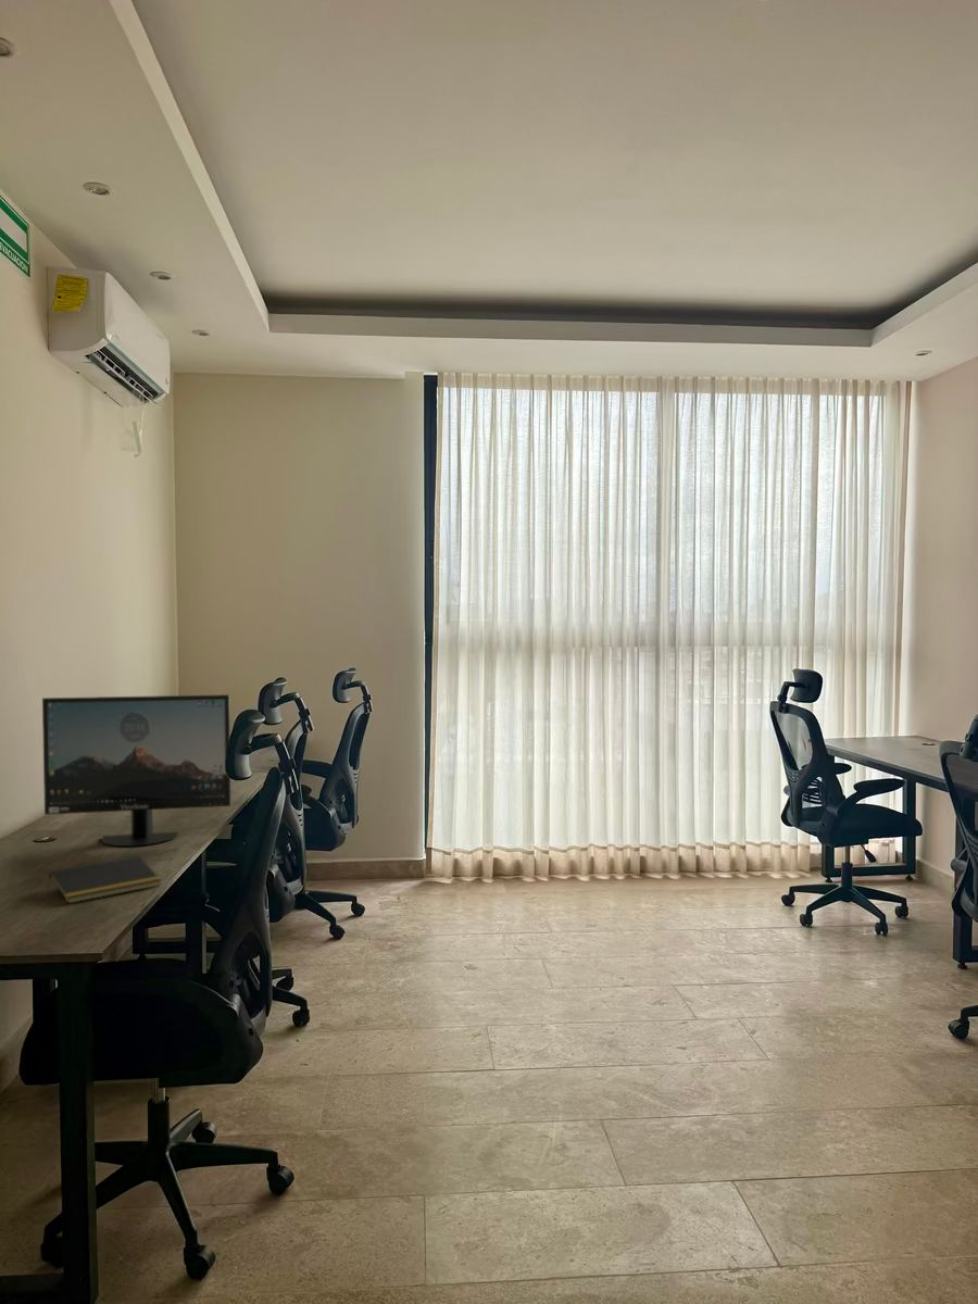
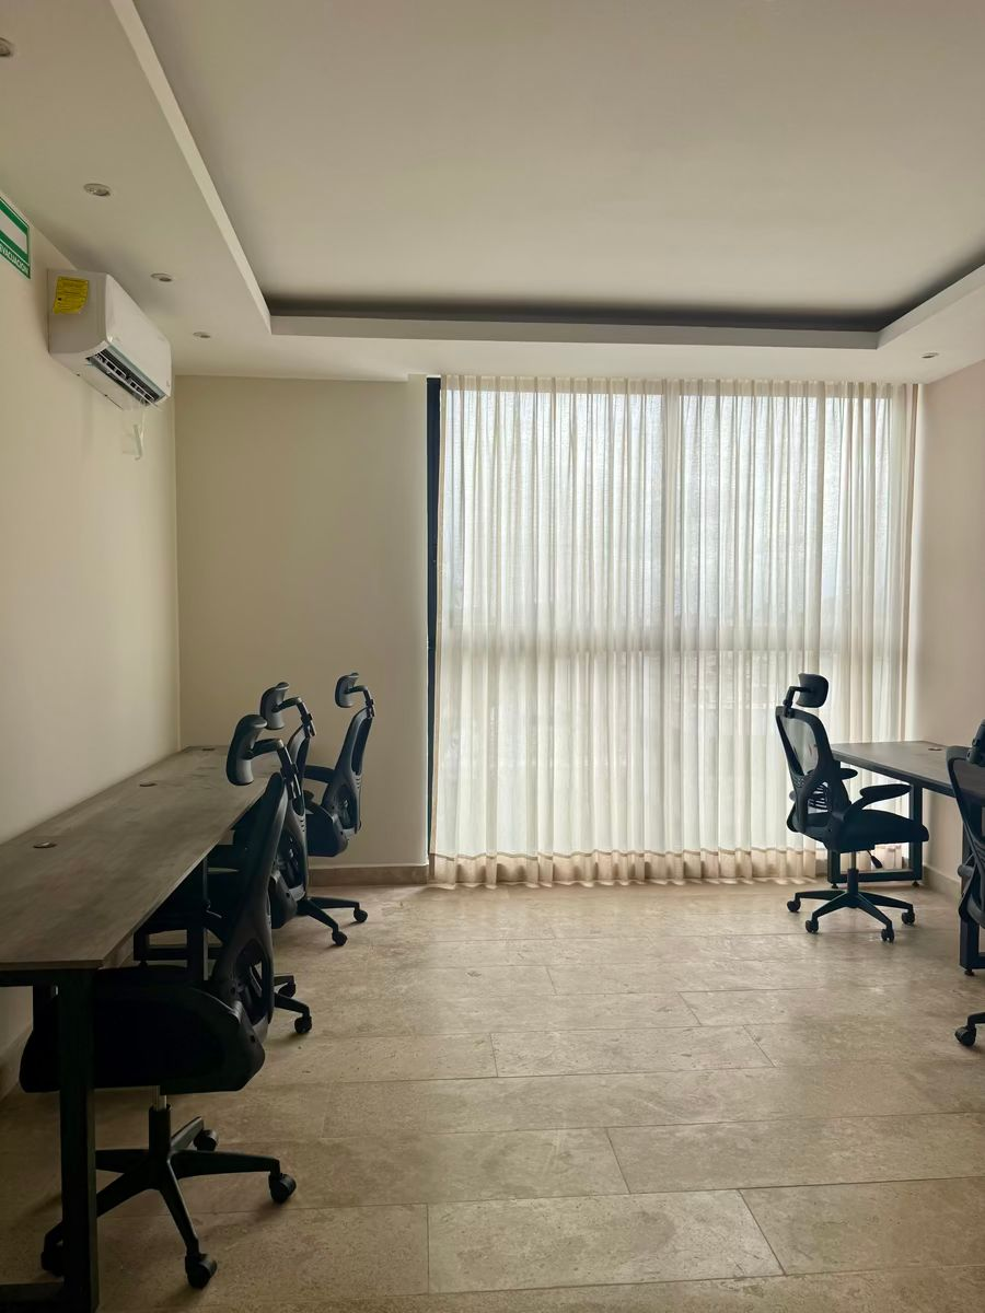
- notepad [46,854,163,905]
- monitor [41,693,231,848]
